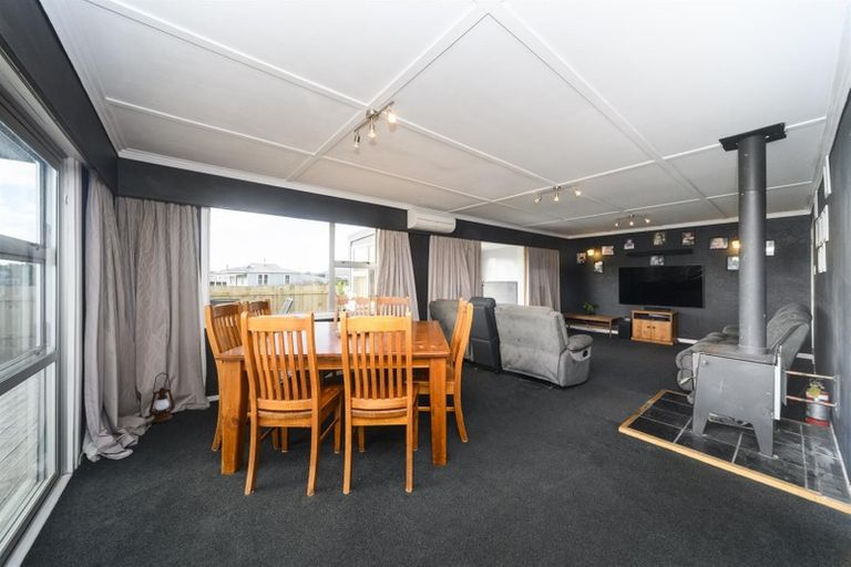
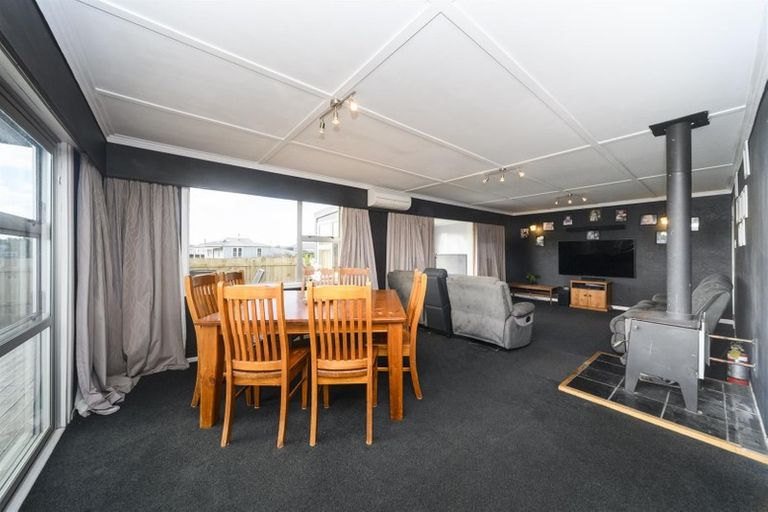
- lantern [147,372,176,424]
